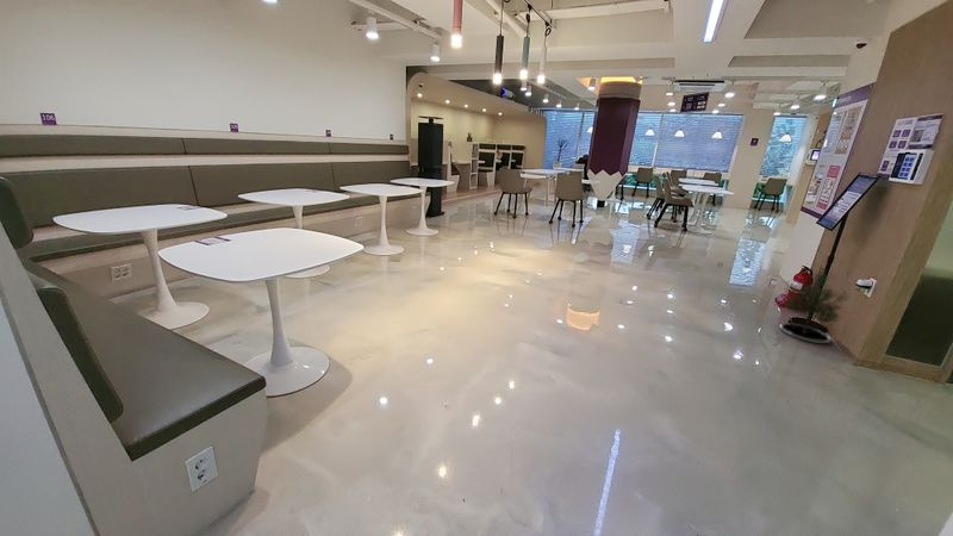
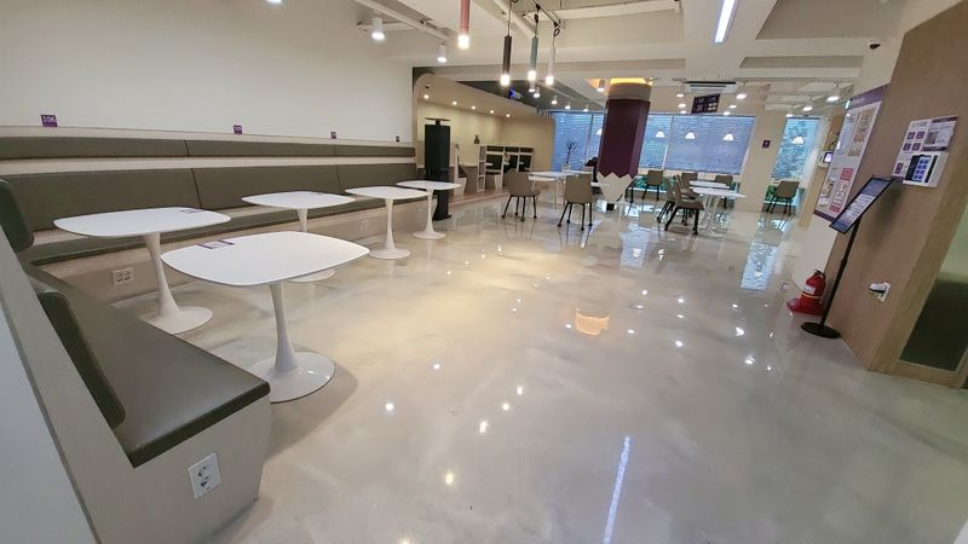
- potted tree [778,263,852,344]
